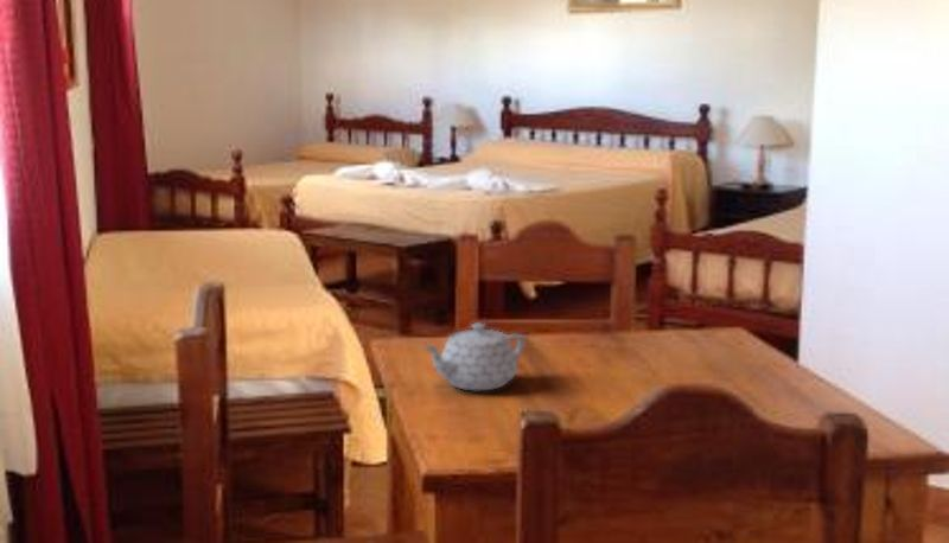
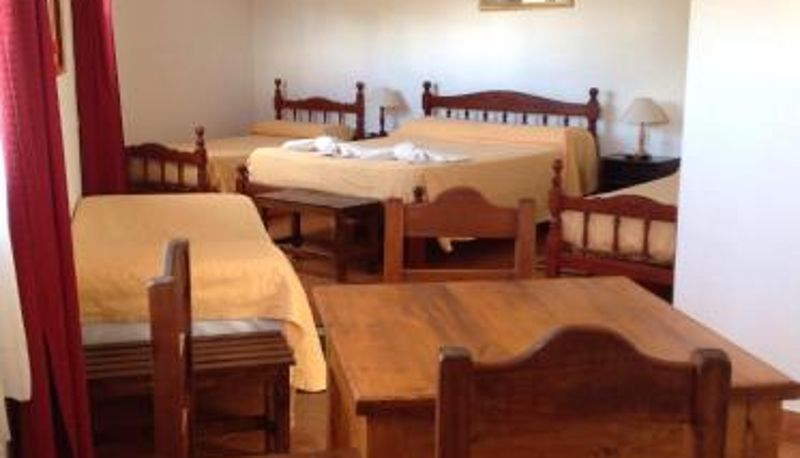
- teapot [422,322,527,391]
